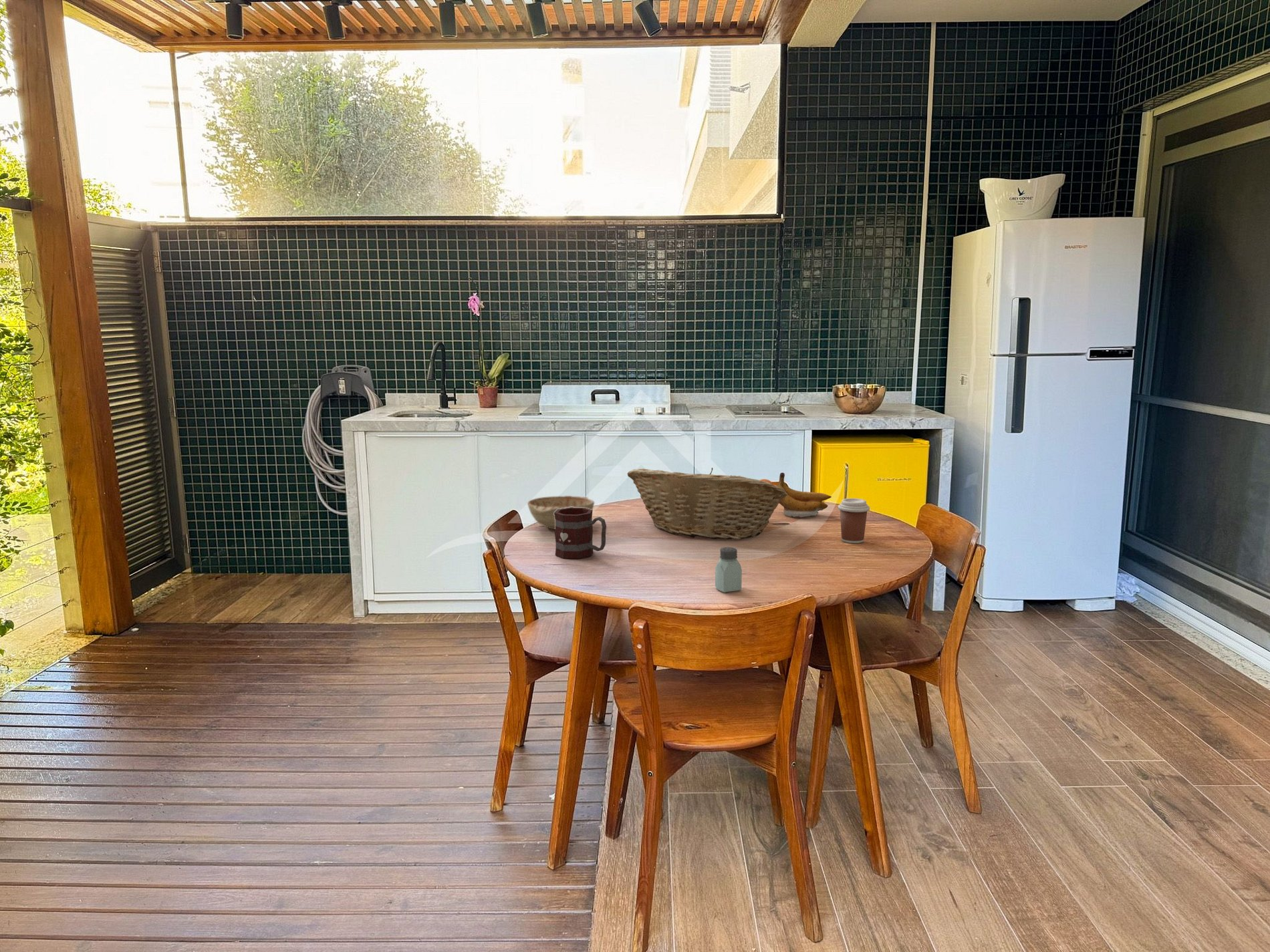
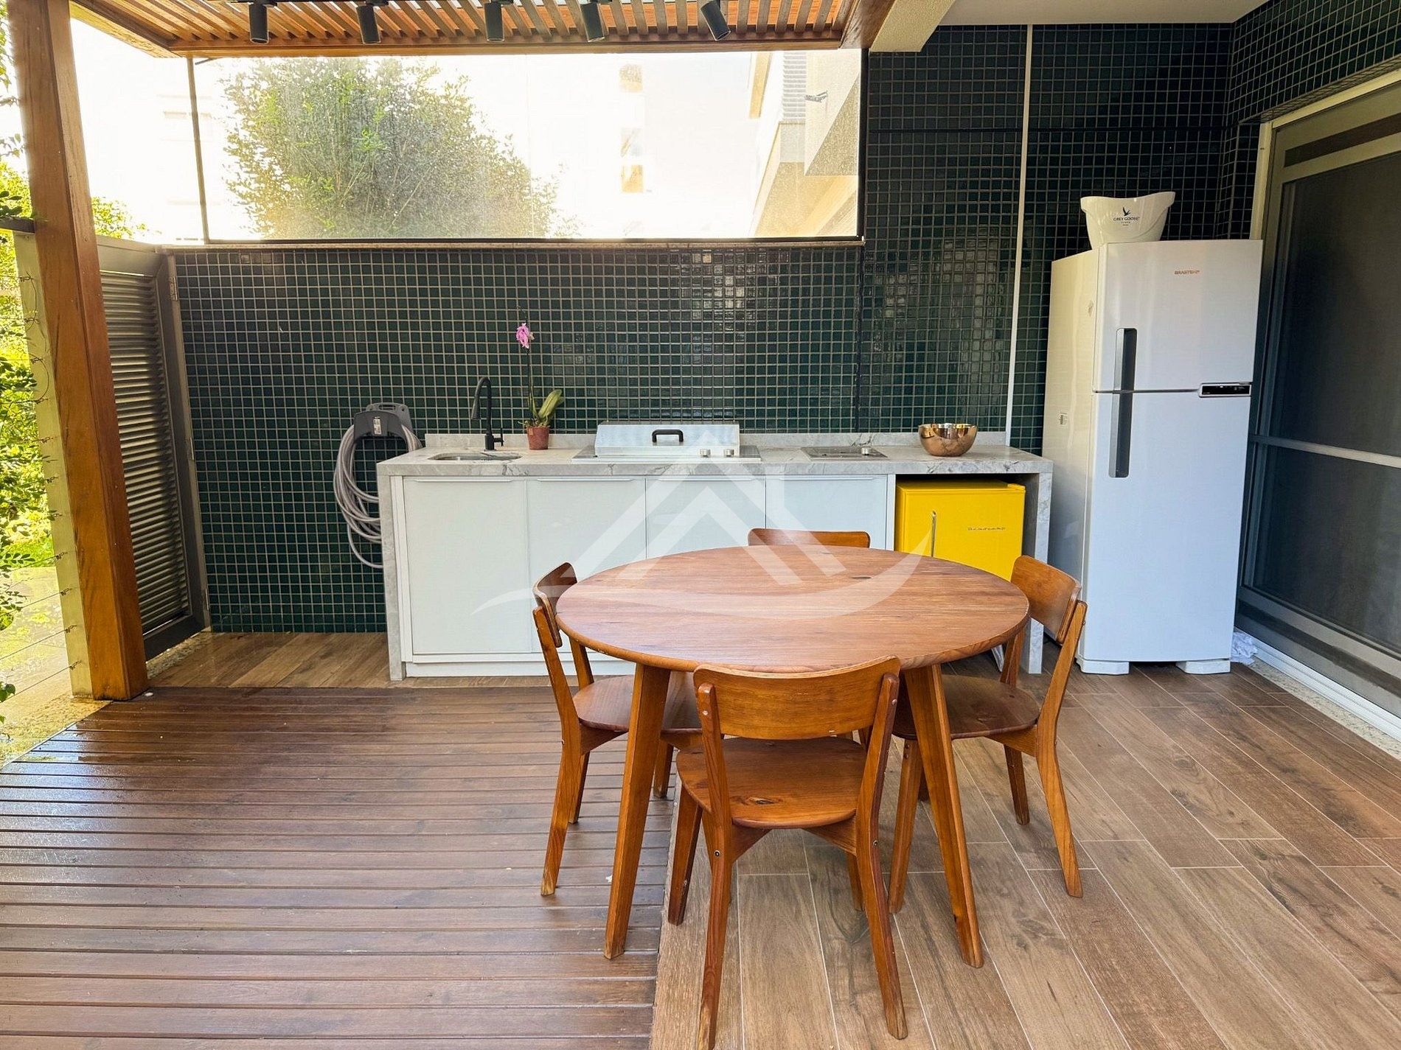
- coffee cup [838,498,870,544]
- saltshaker [715,546,743,593]
- mug [554,507,607,559]
- decorative bowl [527,495,595,530]
- fruit basket [627,467,787,540]
- banana [776,472,832,518]
